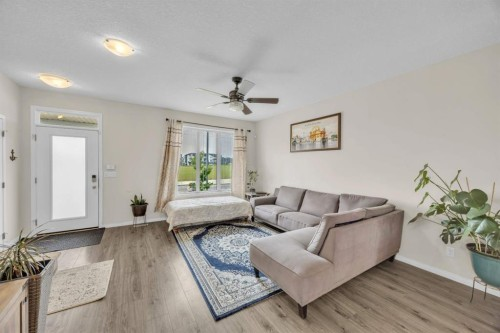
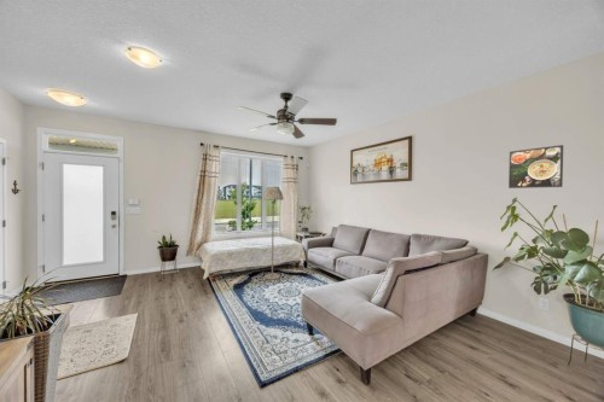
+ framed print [507,144,564,190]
+ floor lamp [262,186,285,281]
